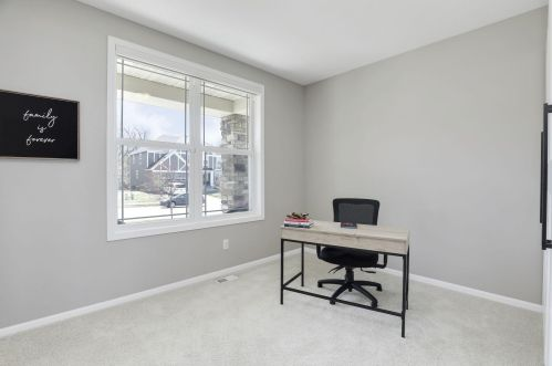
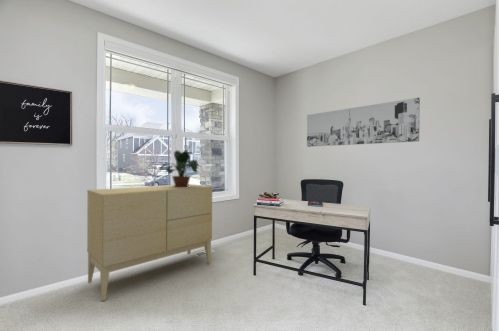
+ sideboard [86,183,213,302]
+ potted plant [158,142,204,188]
+ wall art [306,97,421,148]
